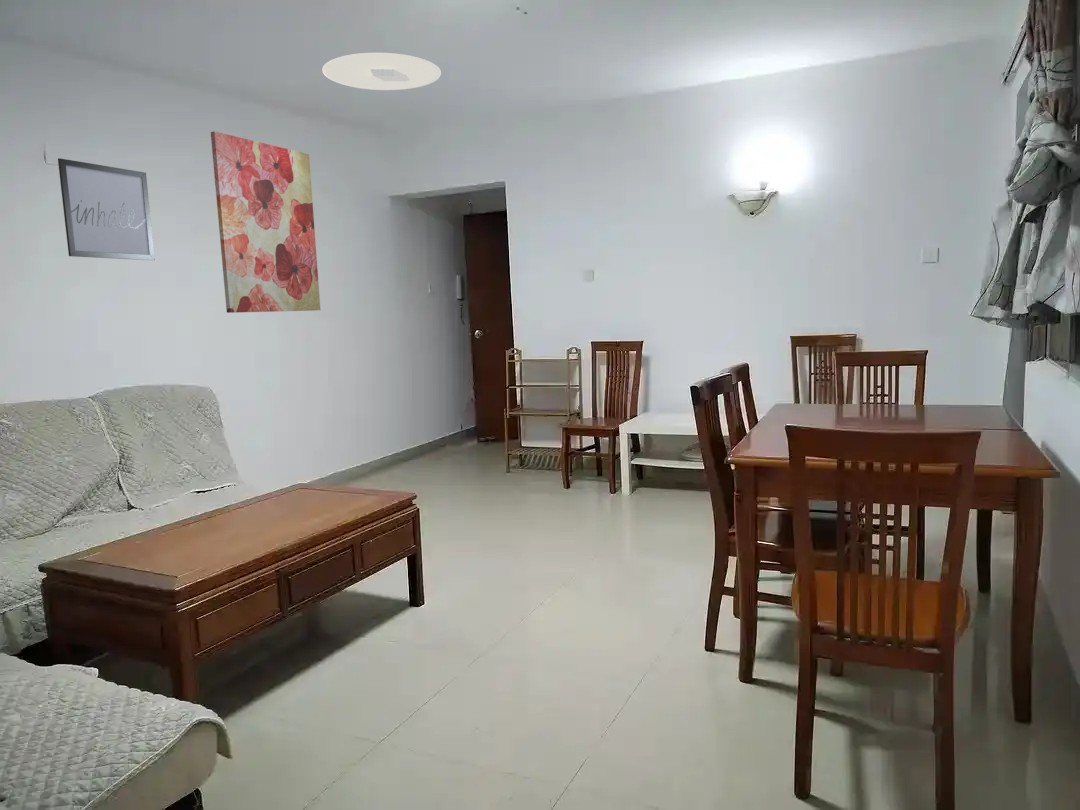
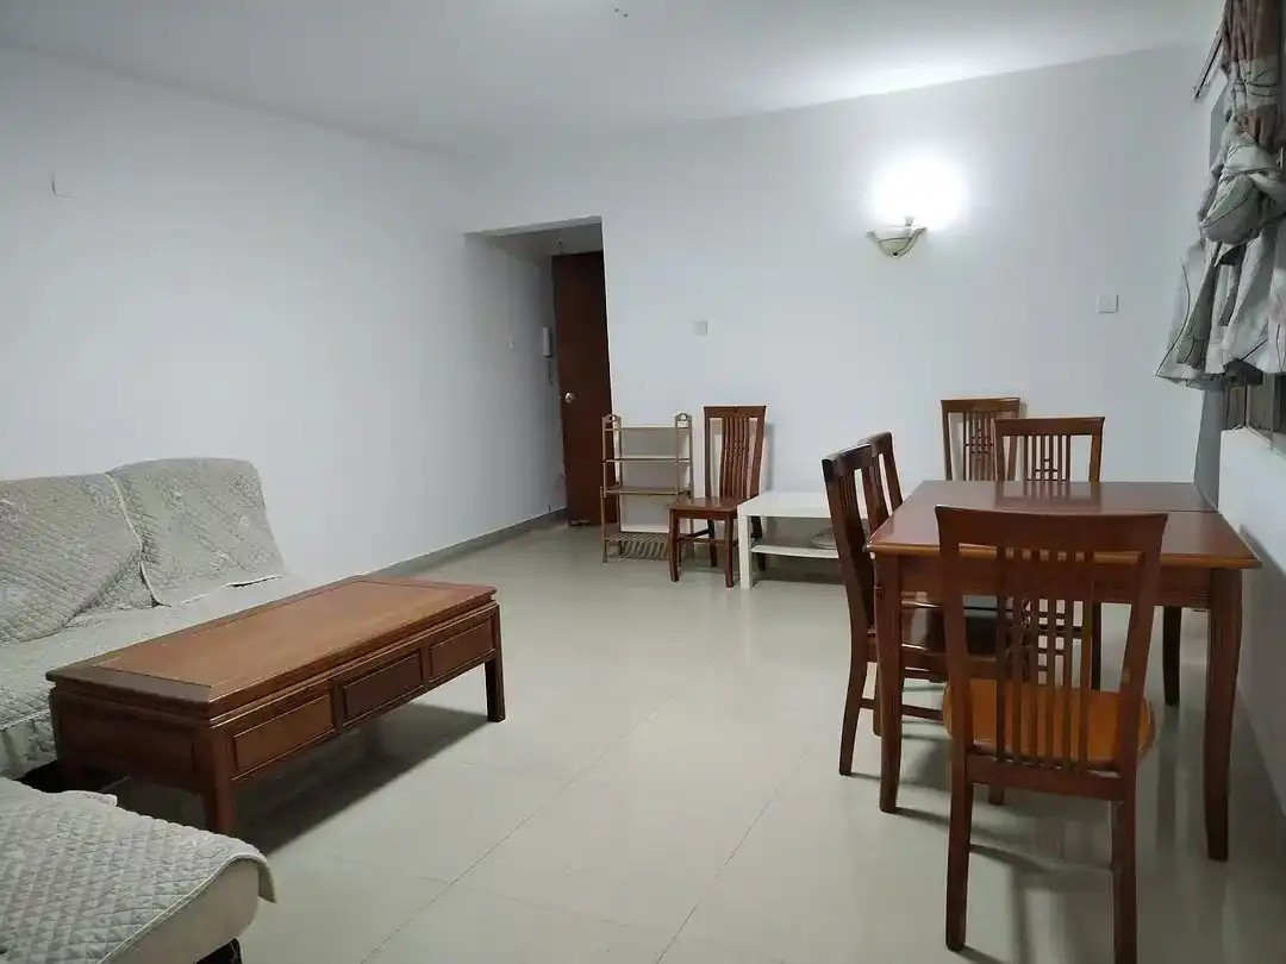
- wall art [210,130,322,314]
- ceiling light [321,52,442,91]
- wall art [57,157,156,261]
